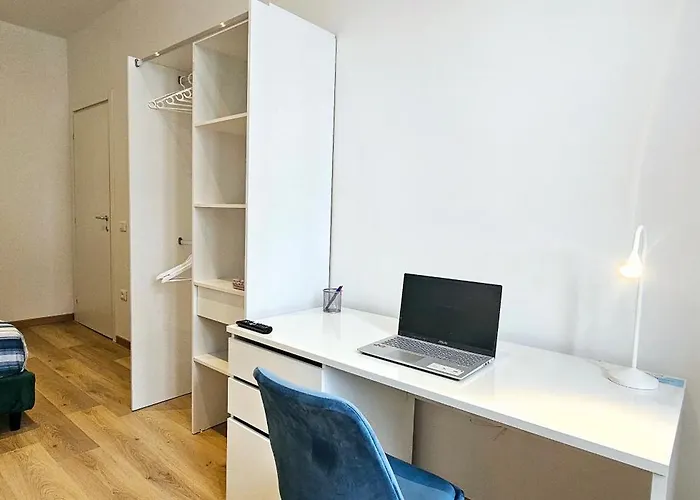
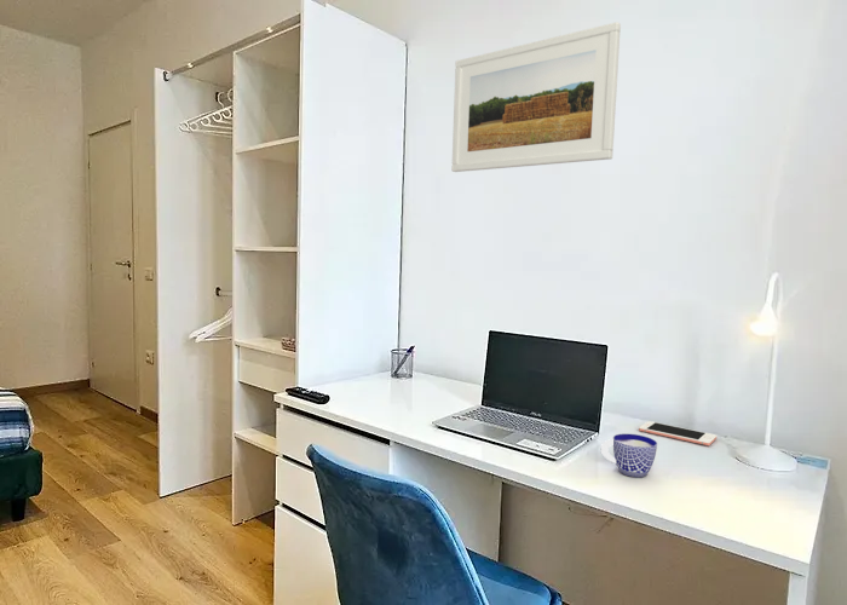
+ cup [600,433,658,478]
+ cell phone [638,420,718,446]
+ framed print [451,21,622,173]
